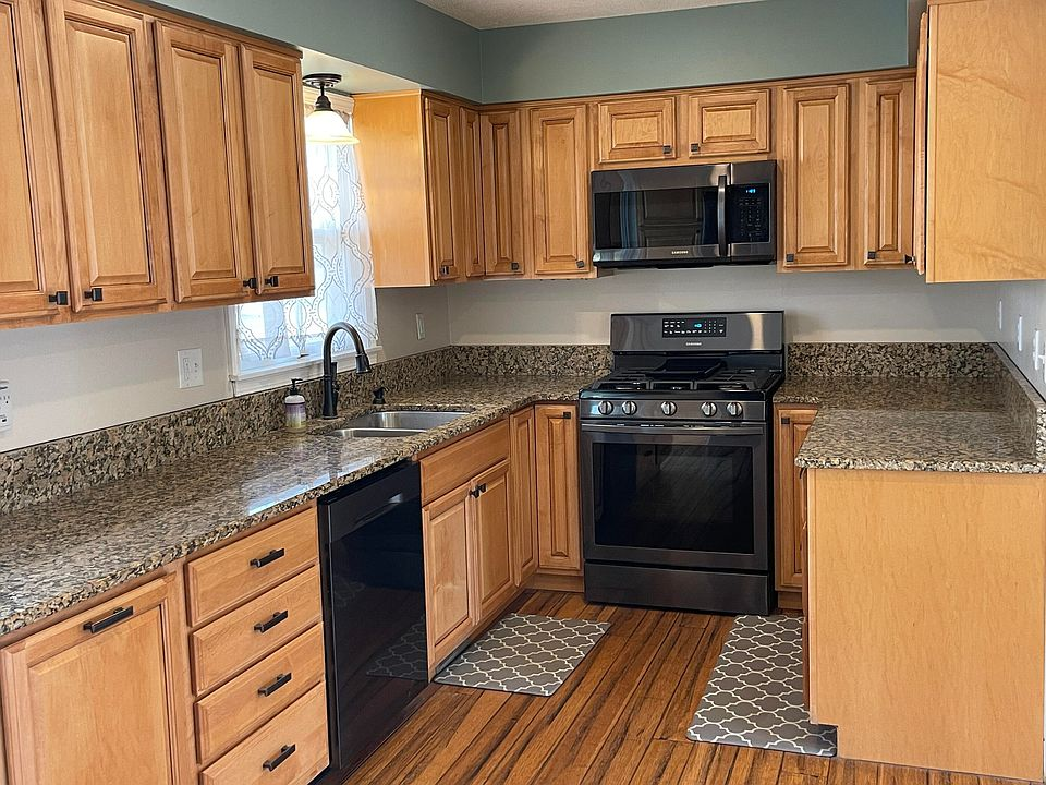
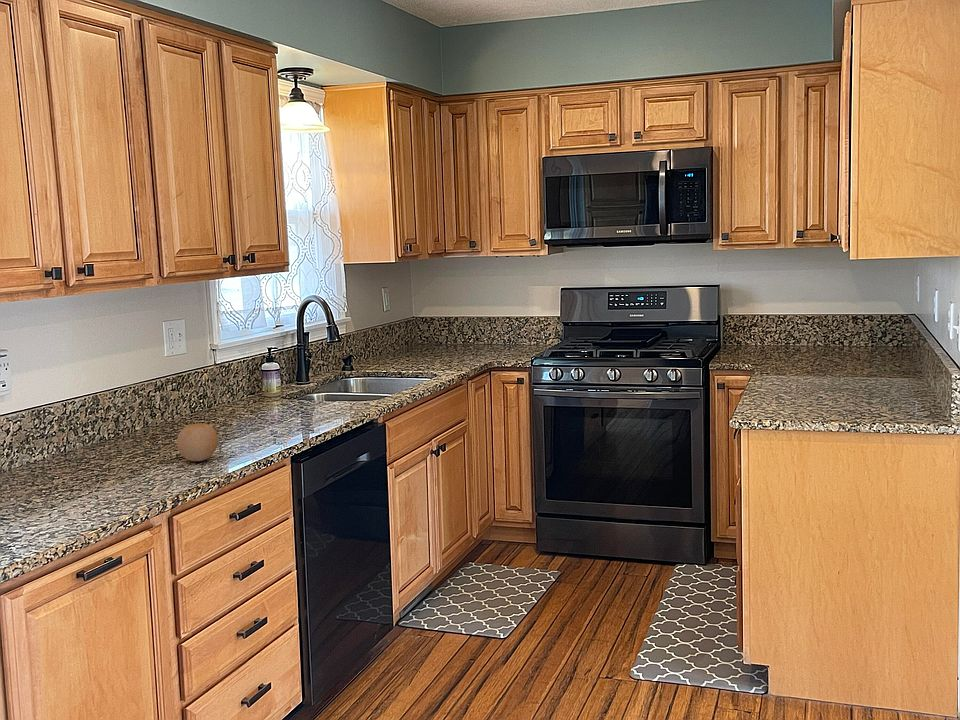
+ fruit [176,422,219,462]
